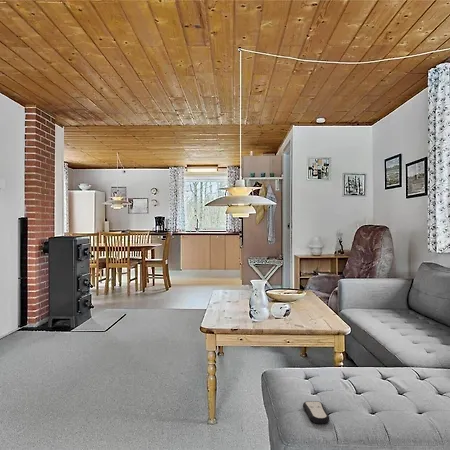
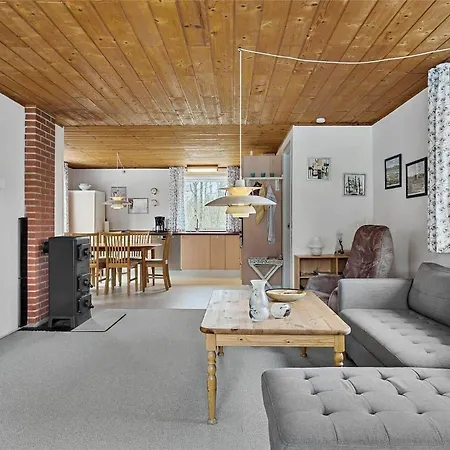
- remote control [302,400,331,425]
